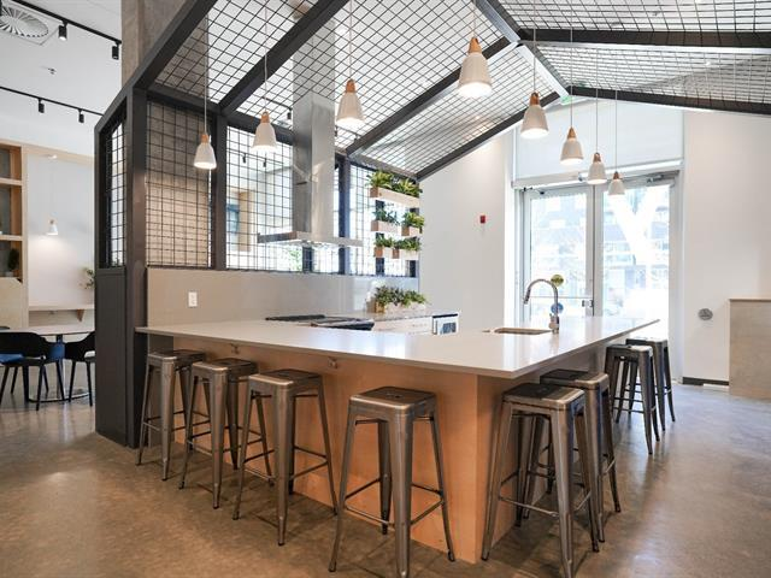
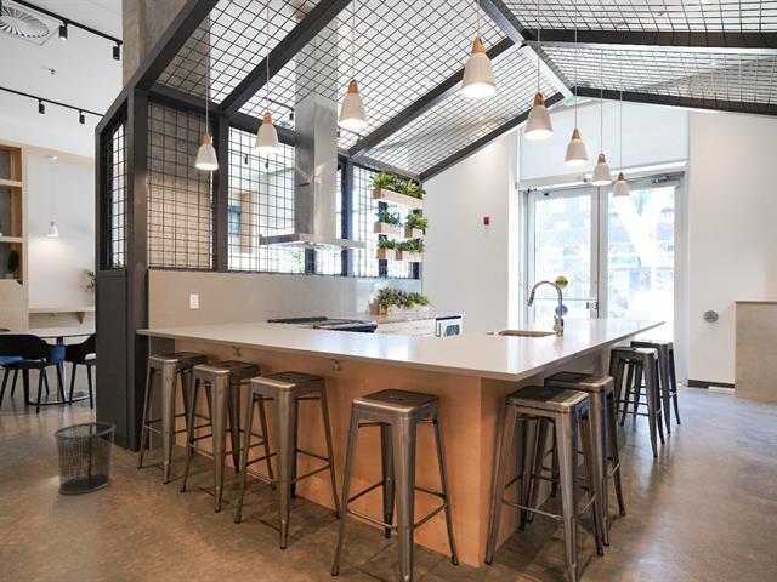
+ waste bin [52,421,117,496]
